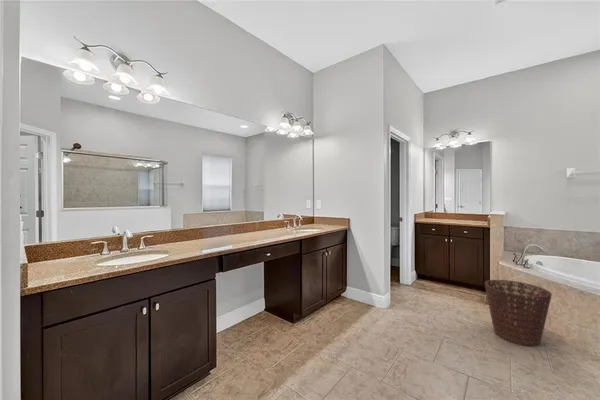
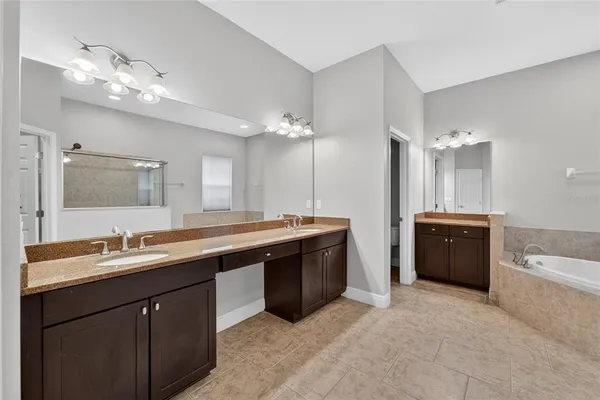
- basket [484,279,553,347]
